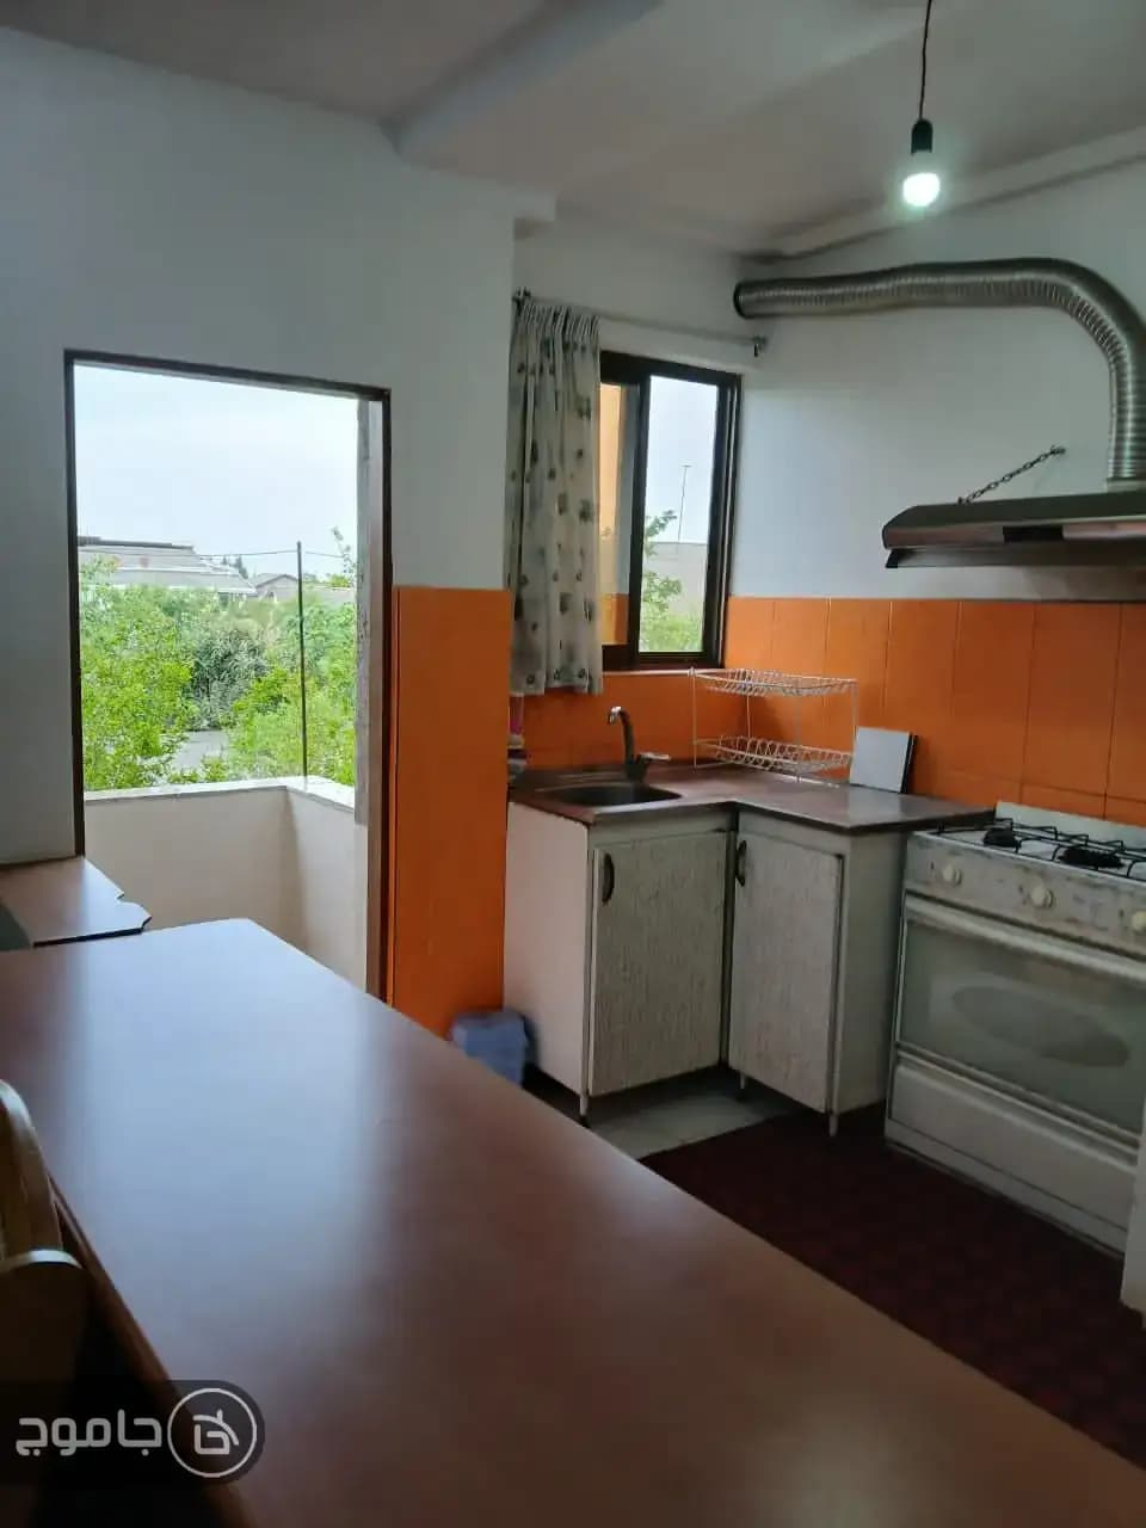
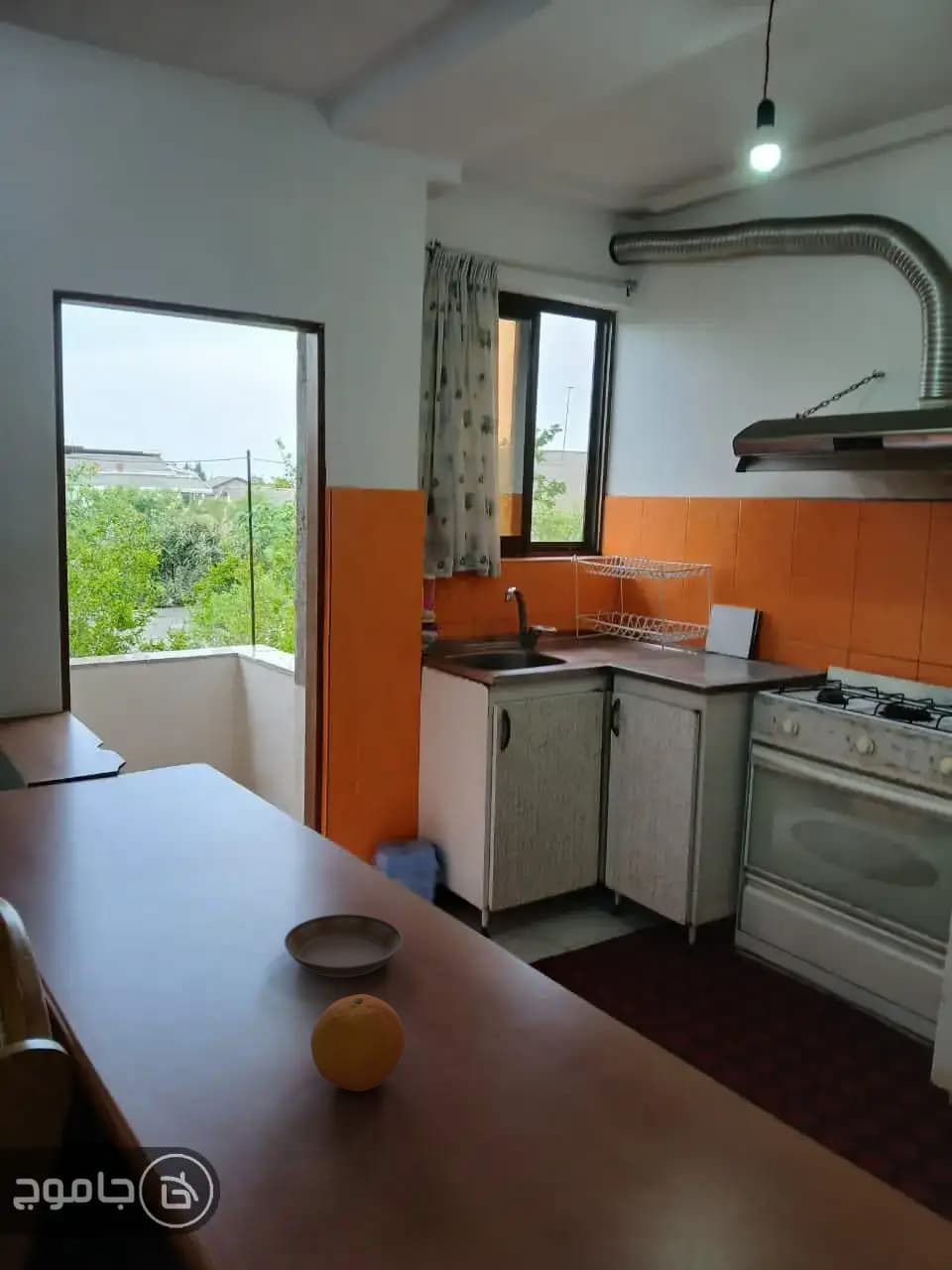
+ fruit [309,993,406,1092]
+ saucer [284,913,404,978]
